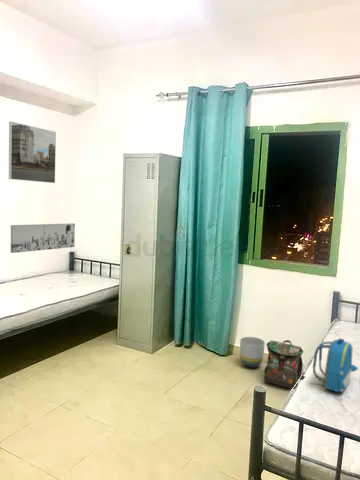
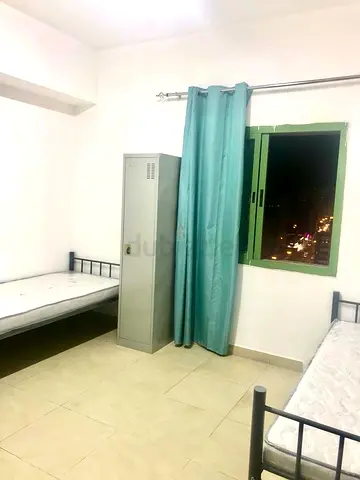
- planter [239,336,266,369]
- backpack [263,339,306,390]
- wall art [10,222,76,254]
- backpack [312,337,359,393]
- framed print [8,121,57,184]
